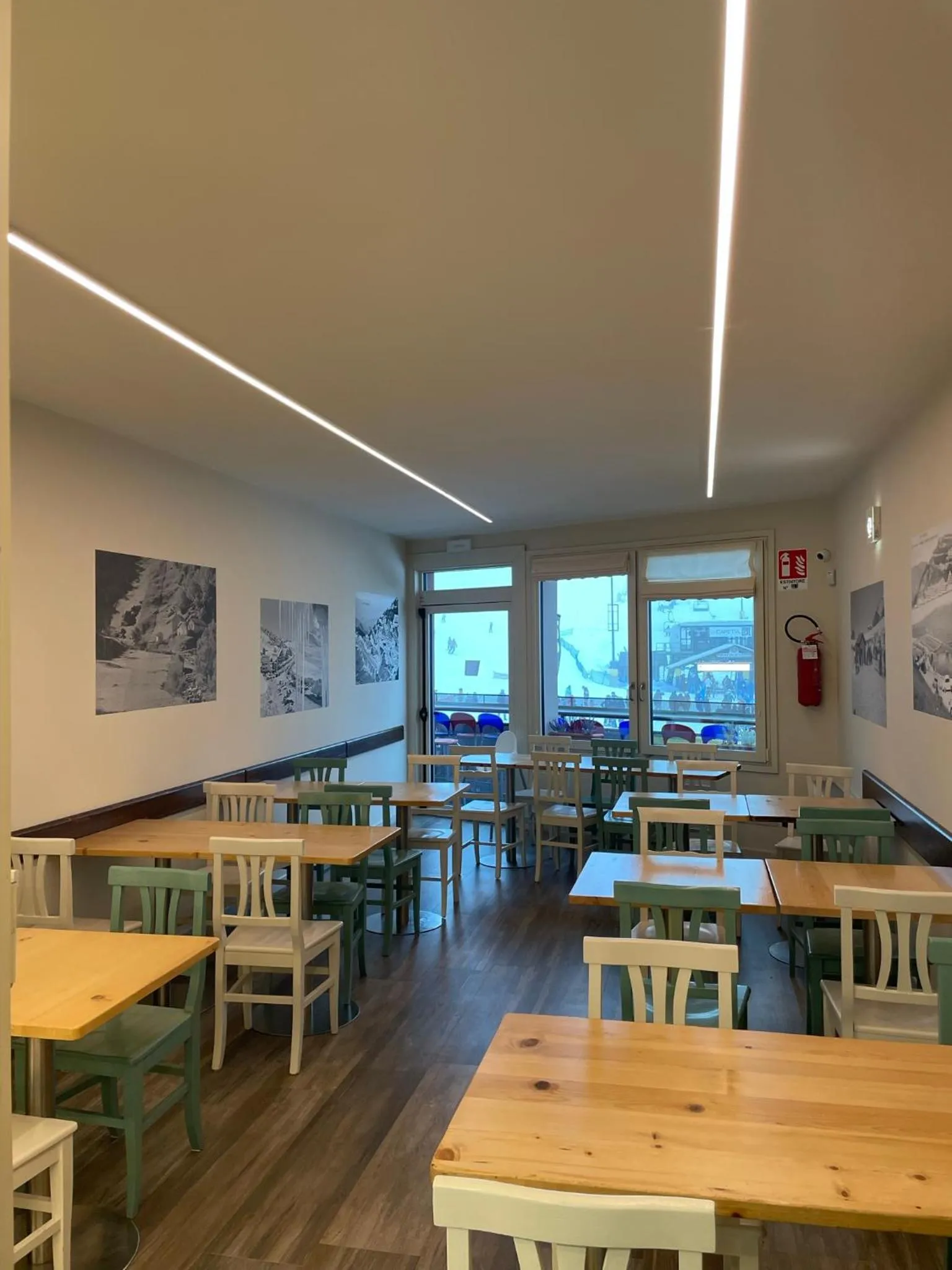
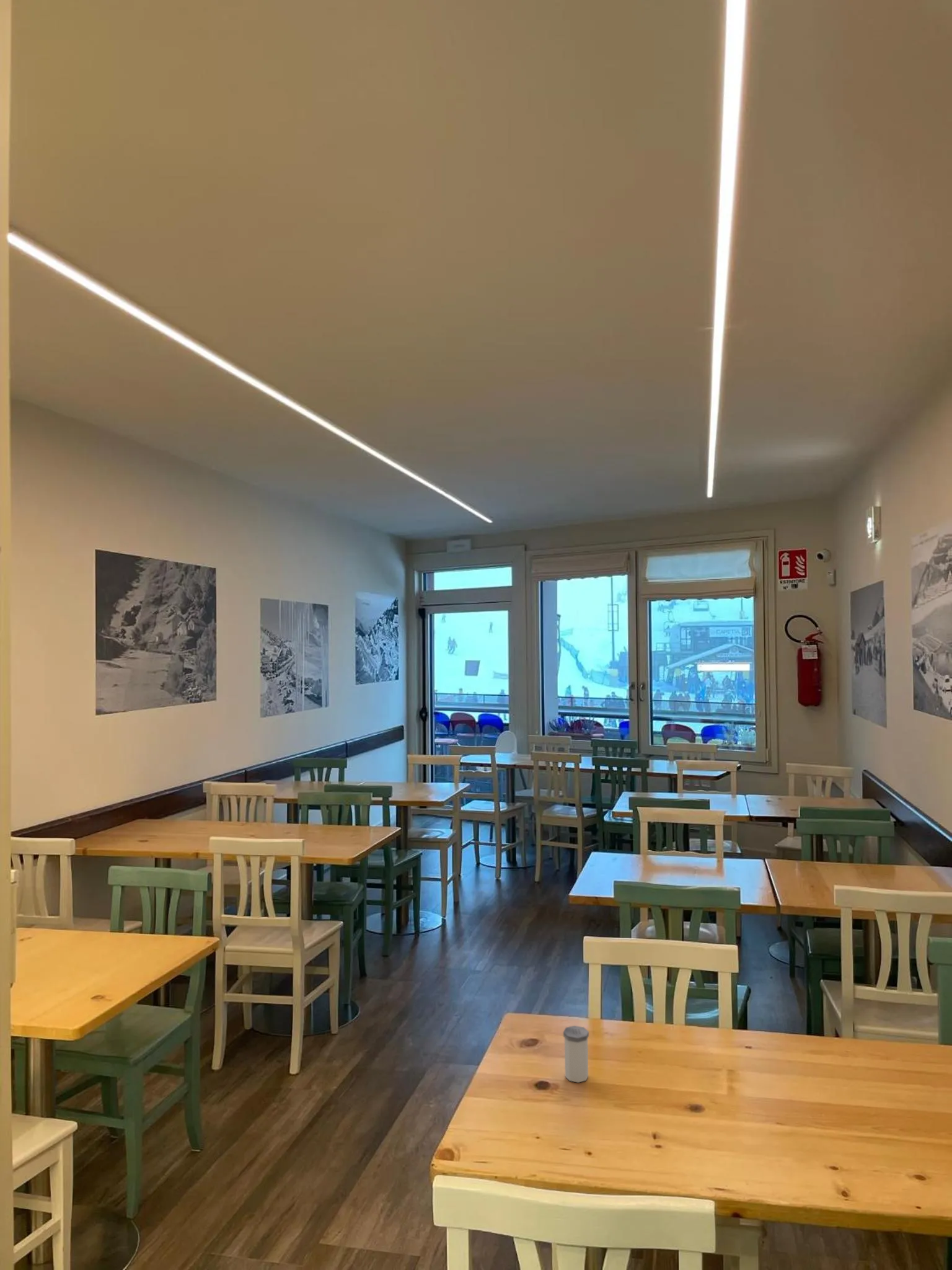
+ salt shaker [563,1025,589,1083]
